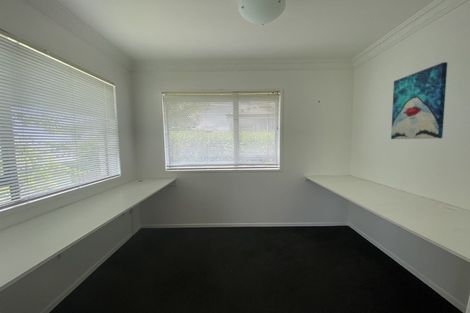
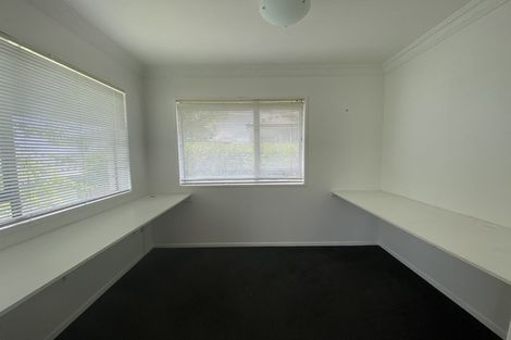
- wall art [390,61,448,140]
